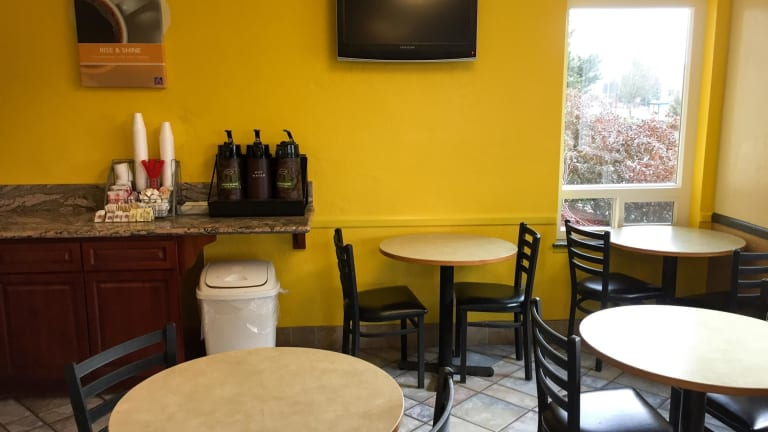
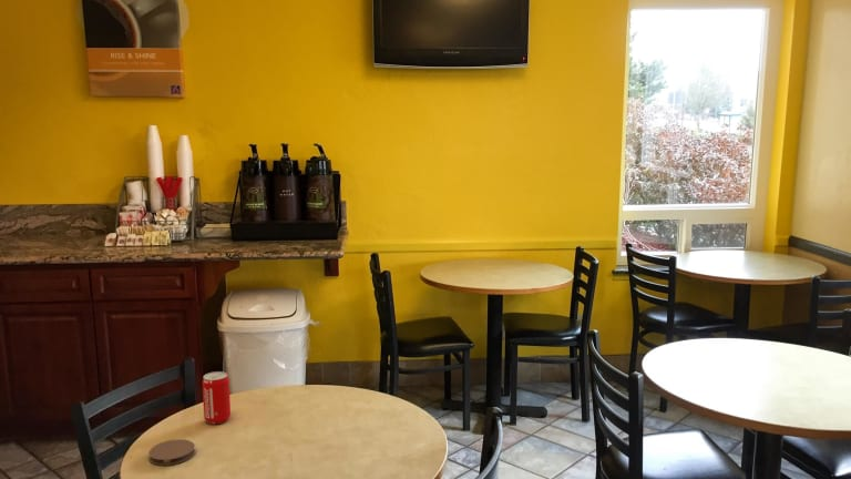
+ coaster [147,438,196,467]
+ beverage can [202,370,232,425]
